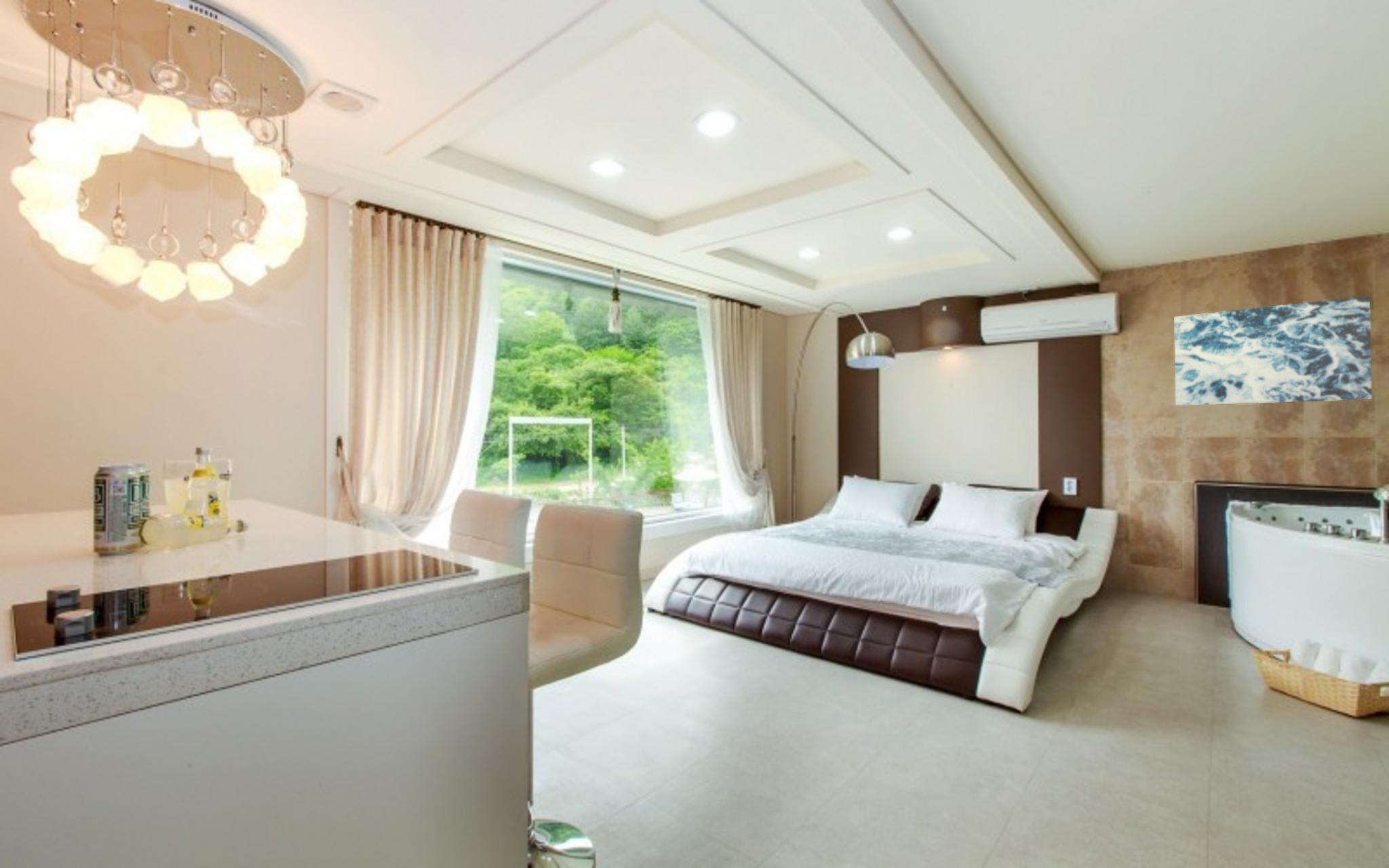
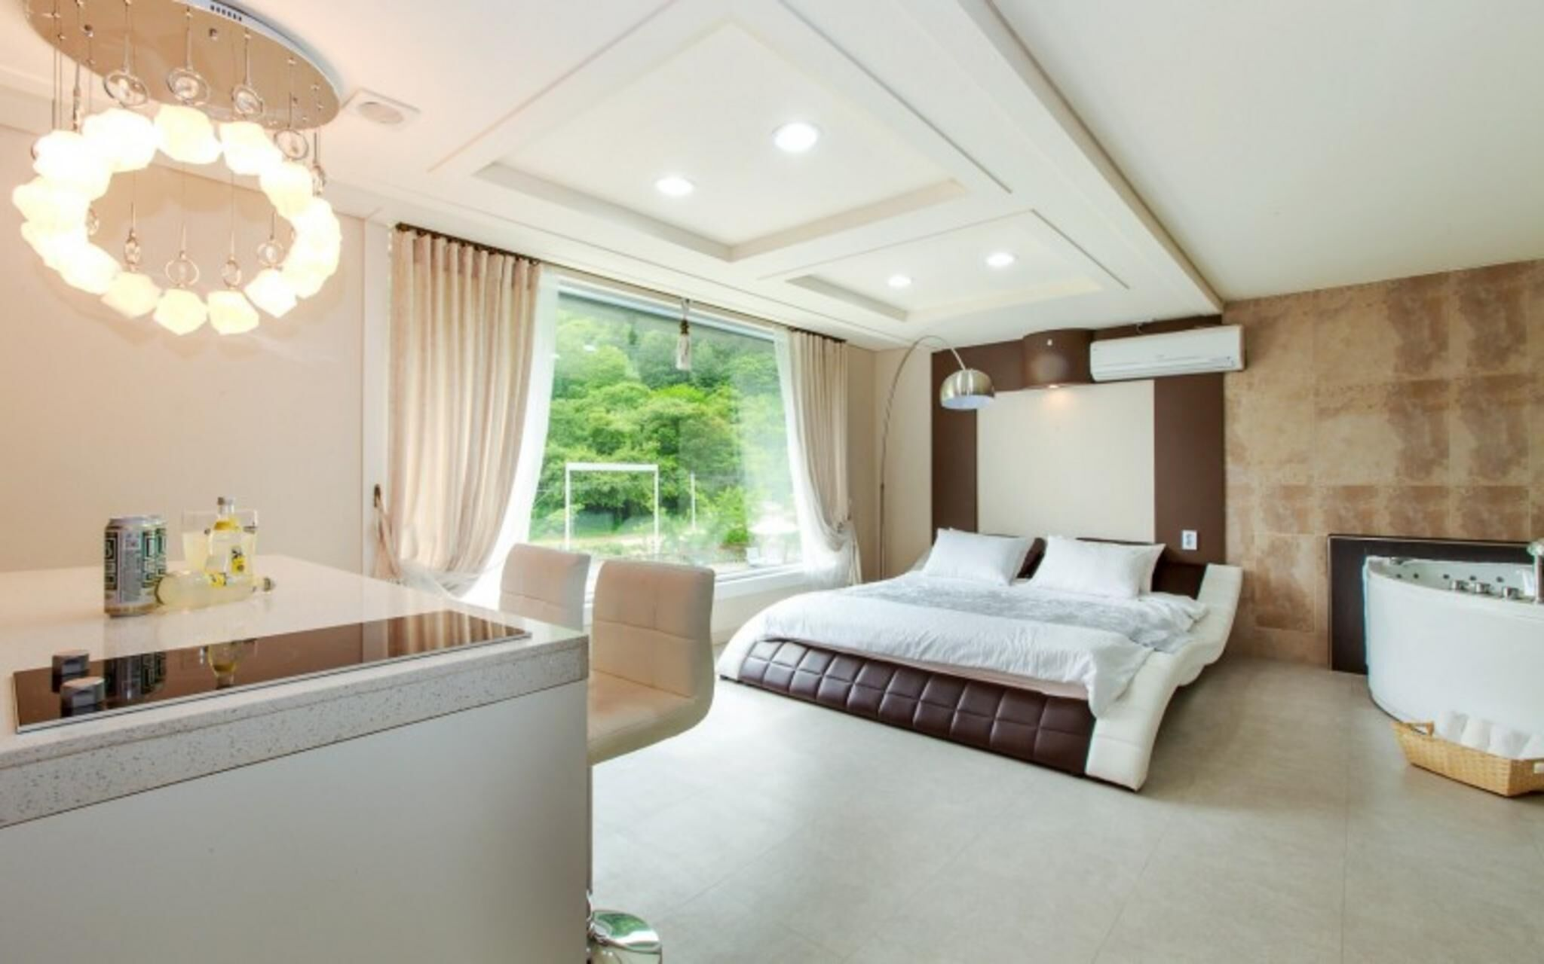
- wall art [1173,295,1373,406]
